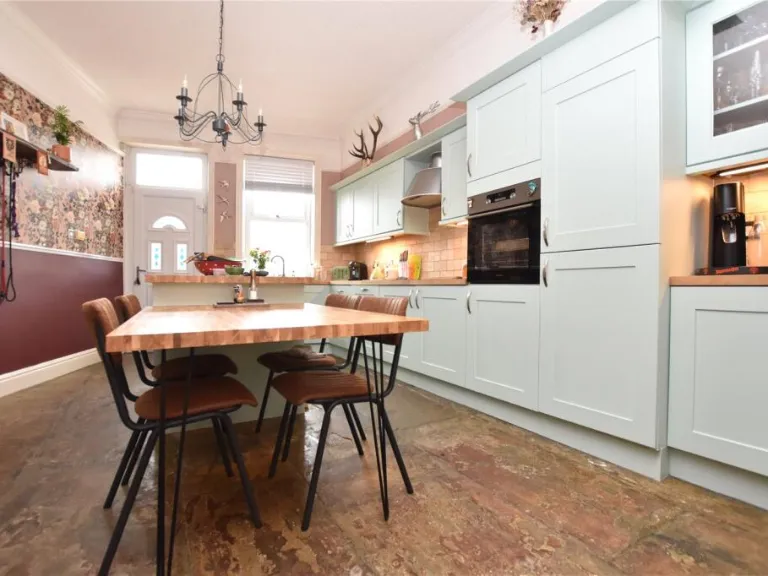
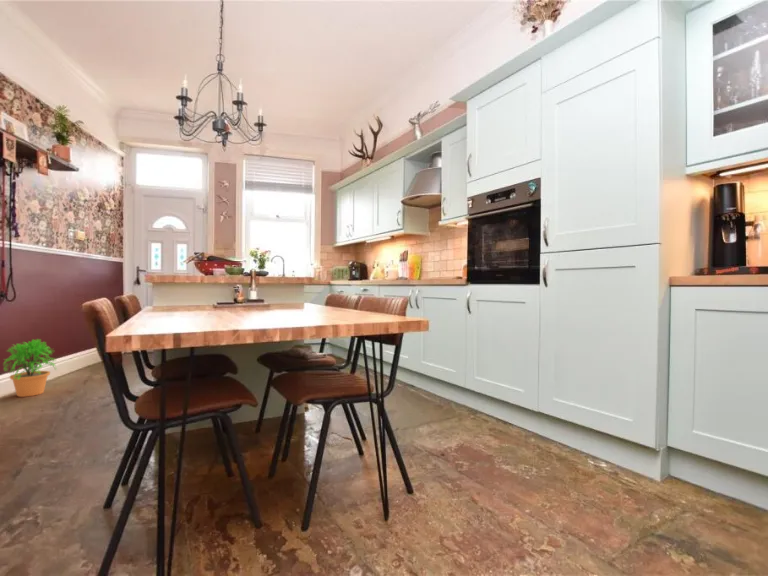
+ potted plant [1,337,58,398]
